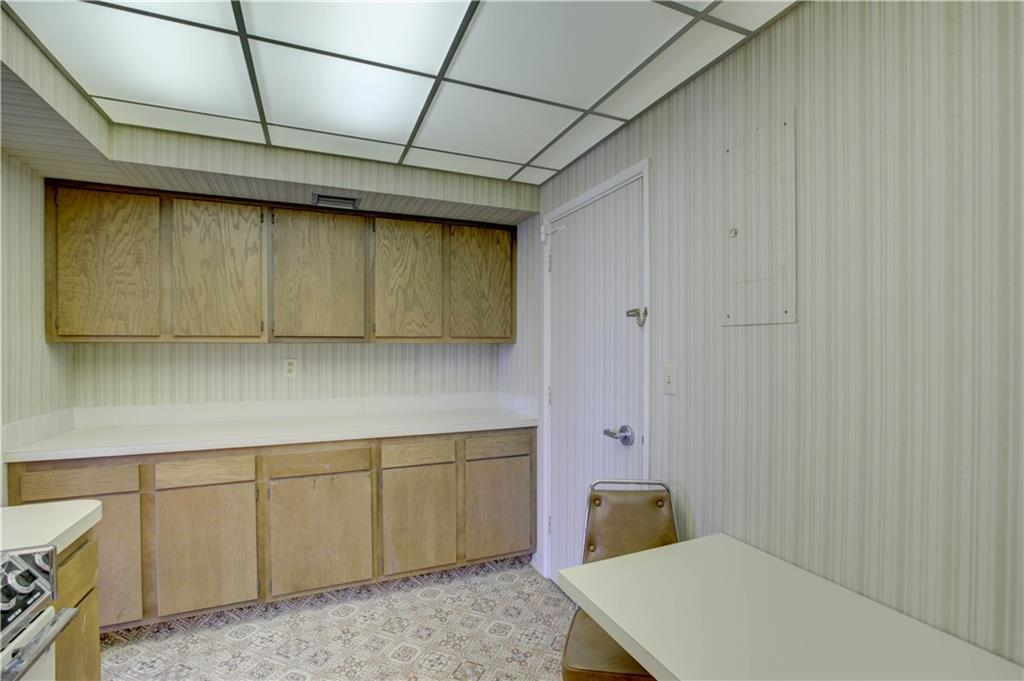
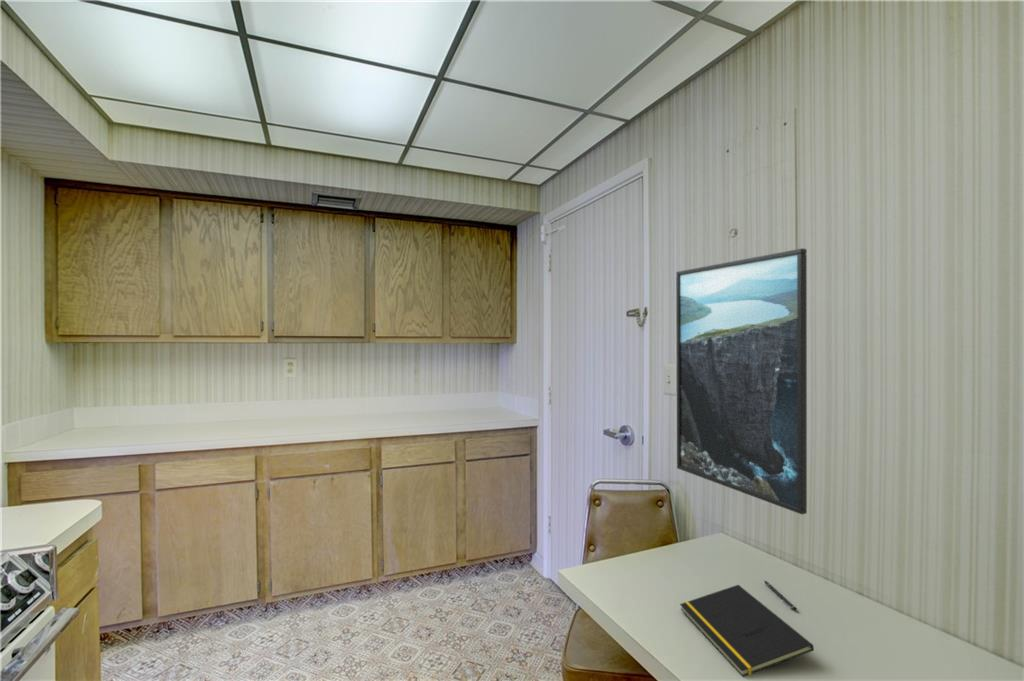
+ pen [763,580,798,611]
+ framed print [675,247,808,515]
+ notepad [679,584,815,678]
